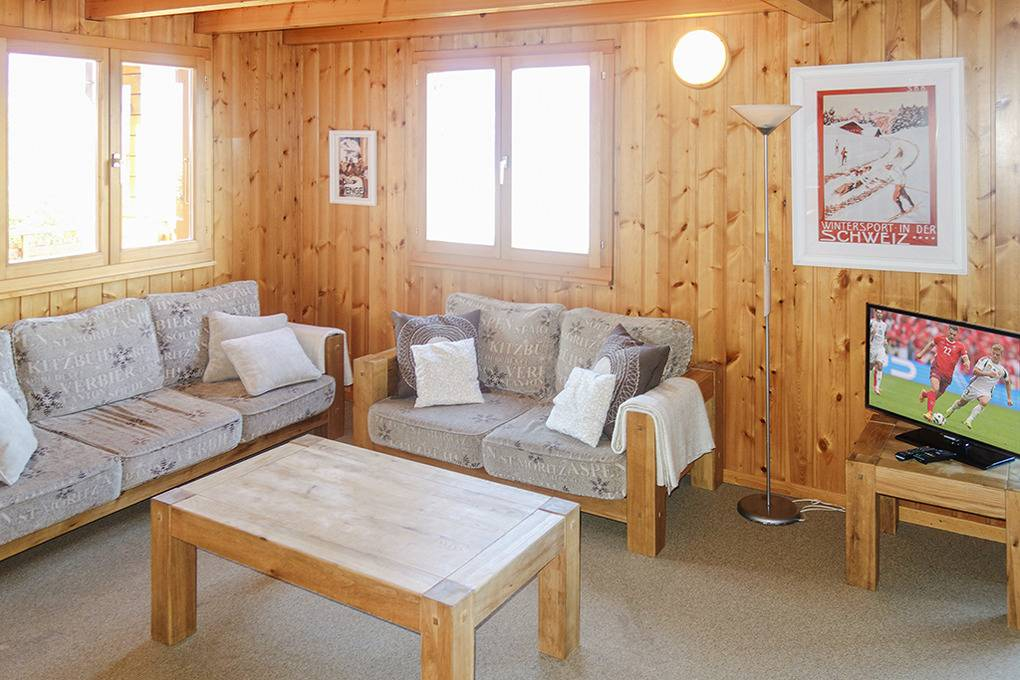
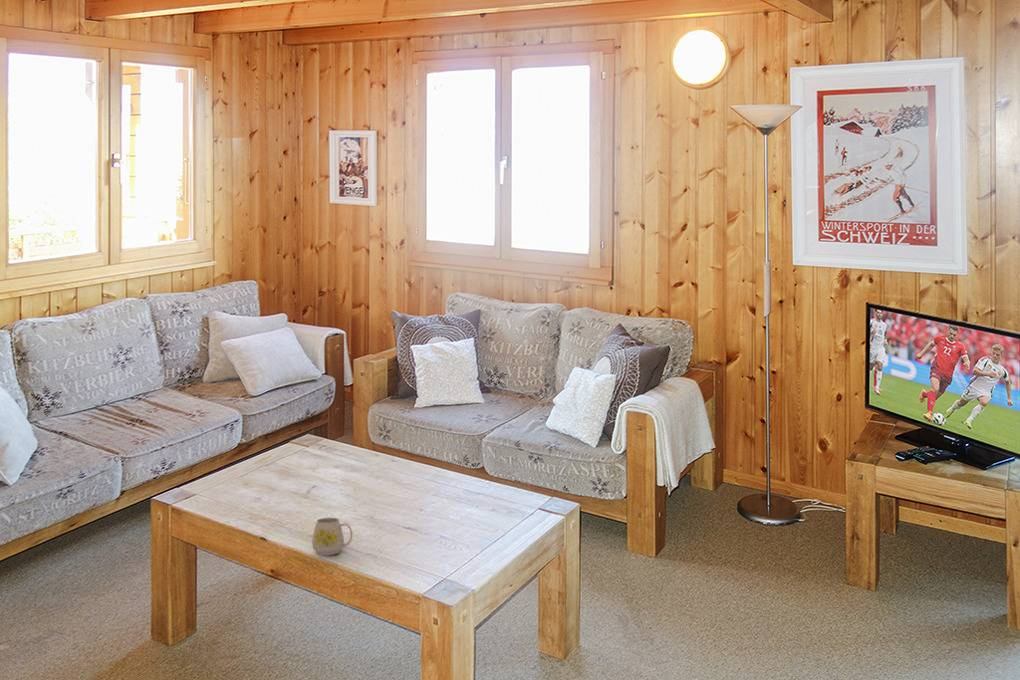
+ mug [311,517,353,556]
